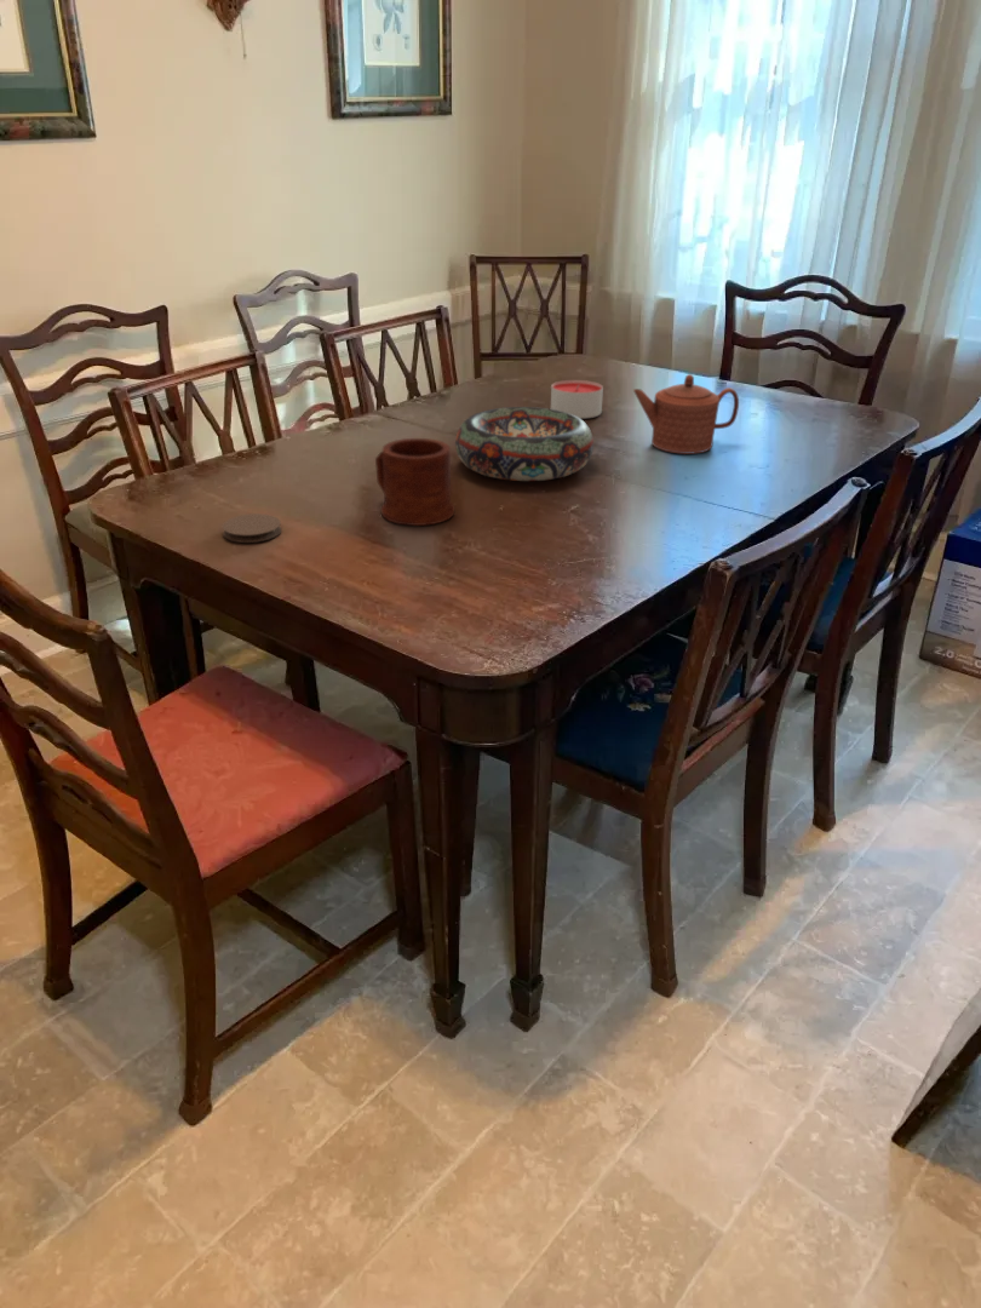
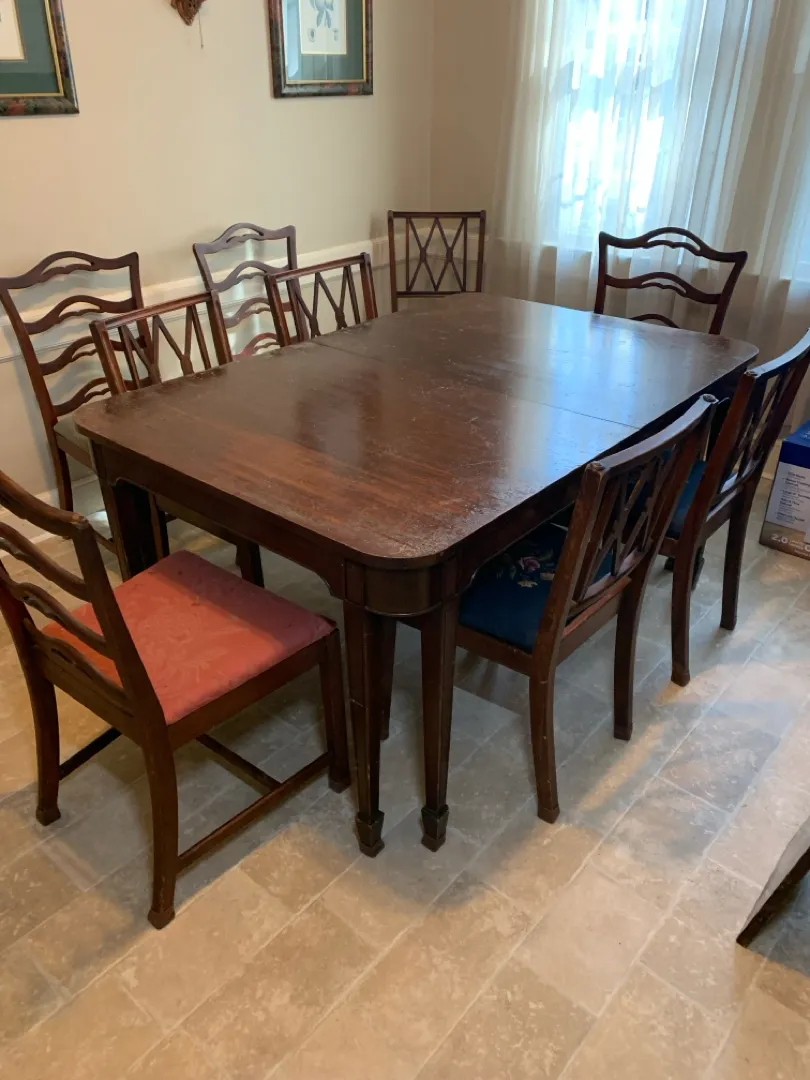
- candle [550,379,604,419]
- coaster [222,512,282,544]
- mug [374,437,455,527]
- teapot [632,373,740,455]
- decorative bowl [454,406,595,482]
